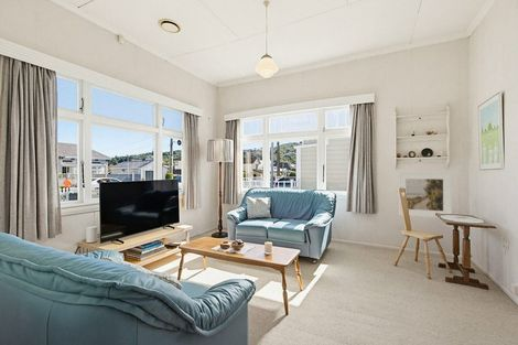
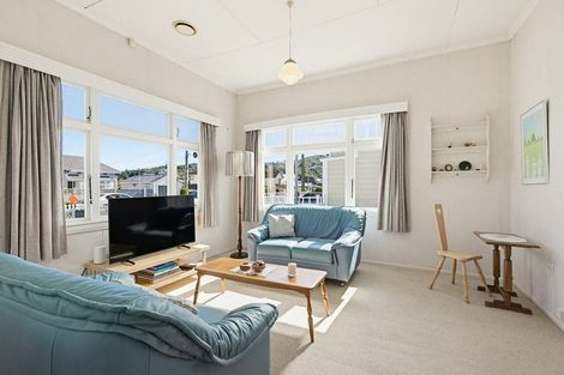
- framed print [398,171,453,218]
